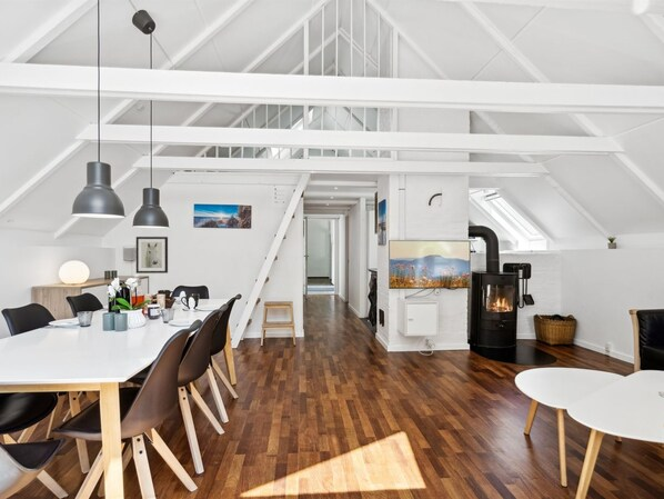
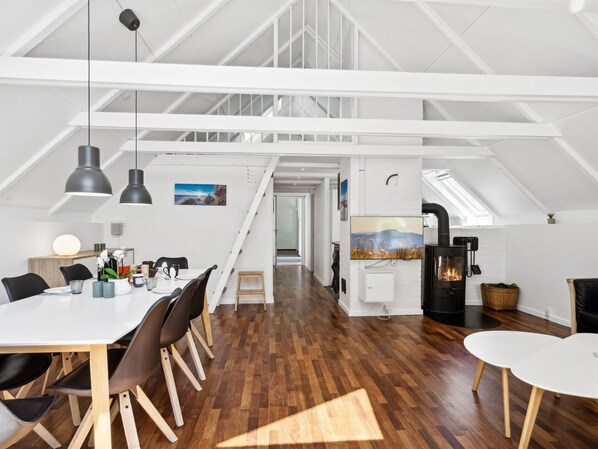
- wall art [135,236,169,275]
